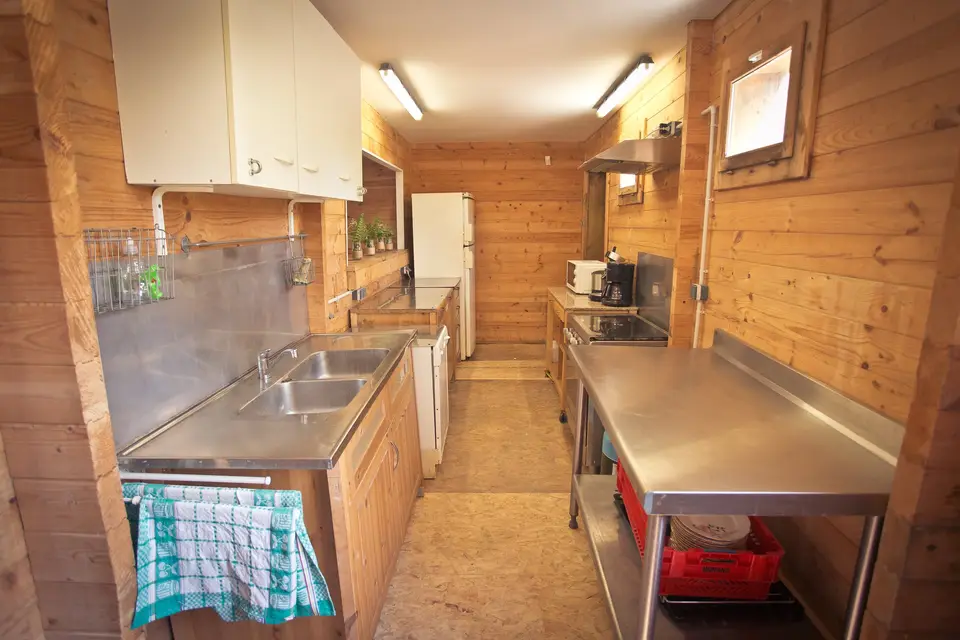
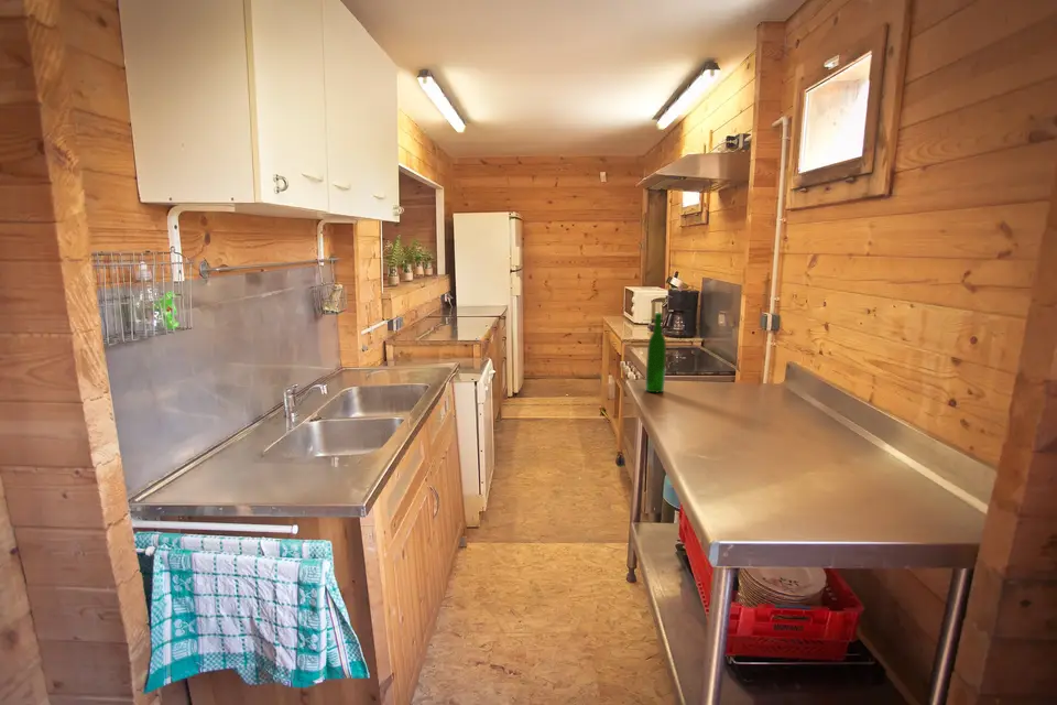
+ wine bottle [644,312,667,394]
